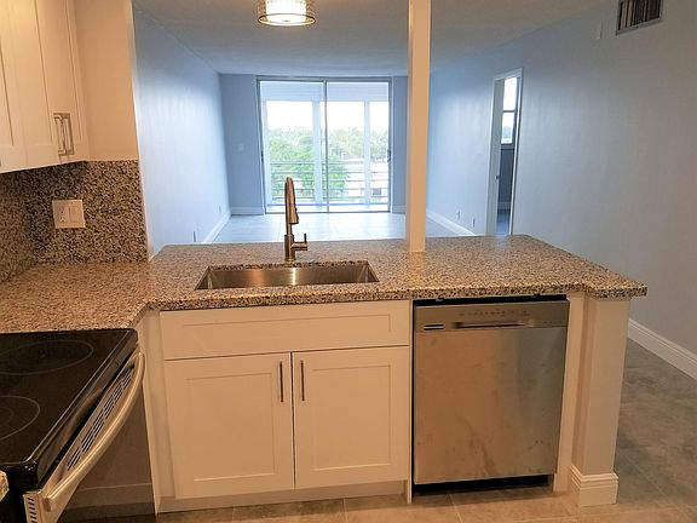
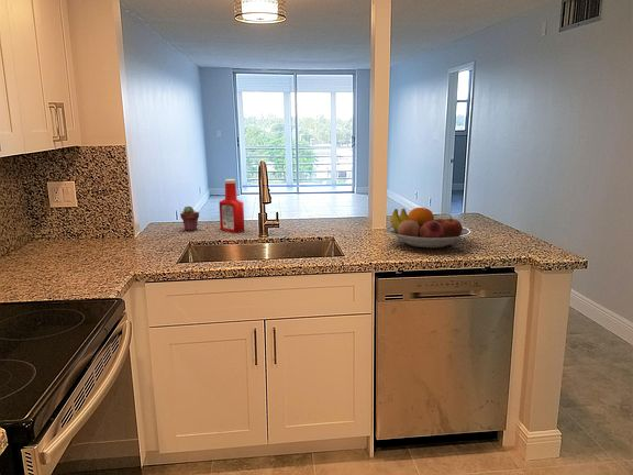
+ fruit bowl [385,207,471,250]
+ soap bottle [218,178,245,233]
+ potted succulent [179,205,200,232]
